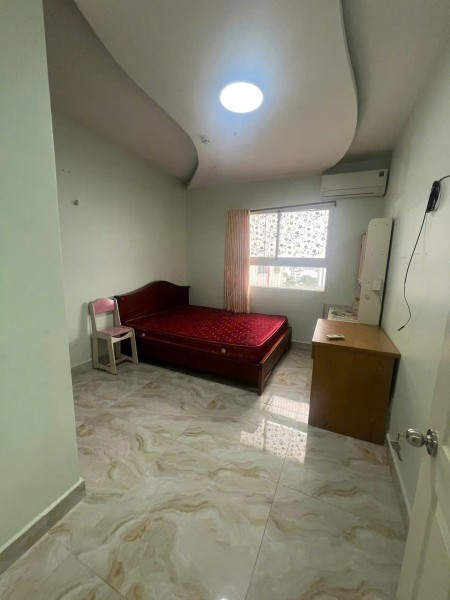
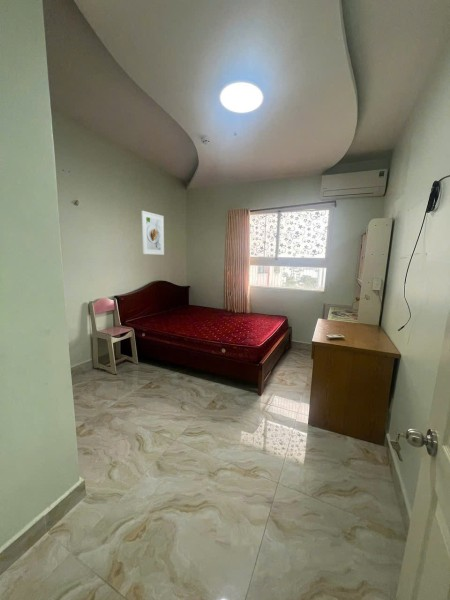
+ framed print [141,210,165,256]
